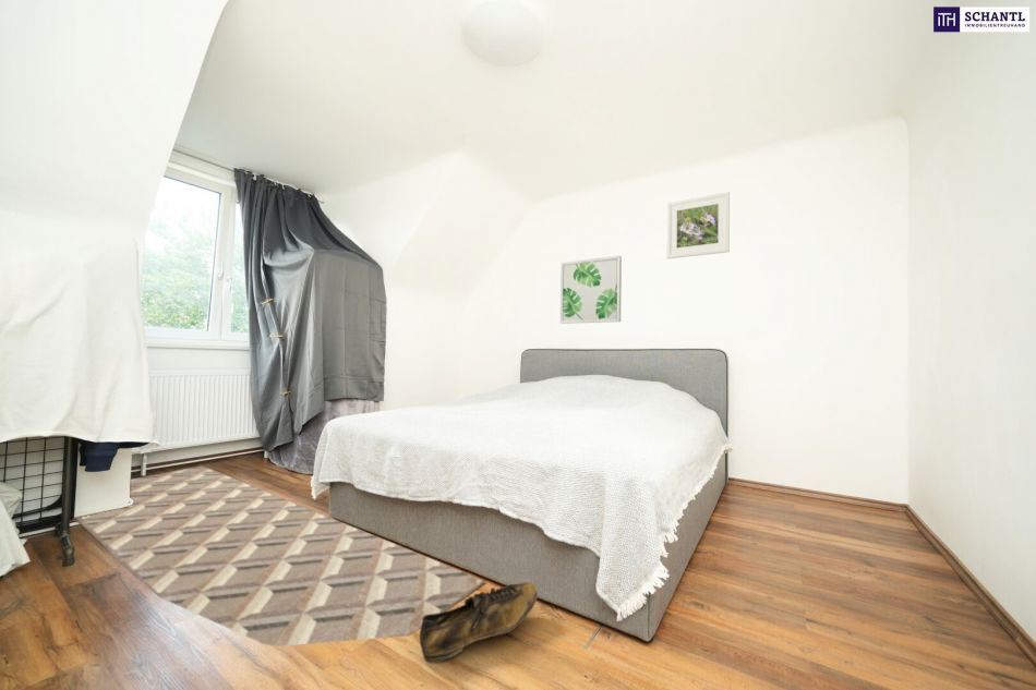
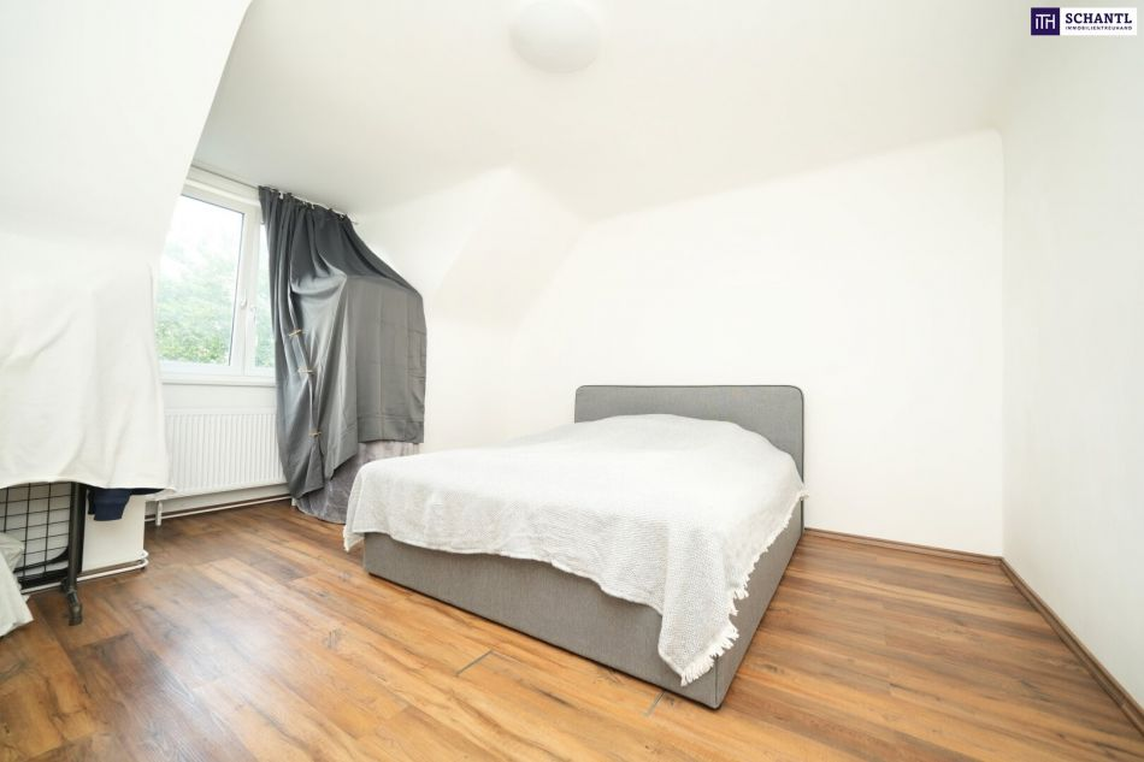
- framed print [665,191,731,259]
- shoe [419,581,539,664]
- rug [74,464,486,647]
- wall art [559,255,623,325]
